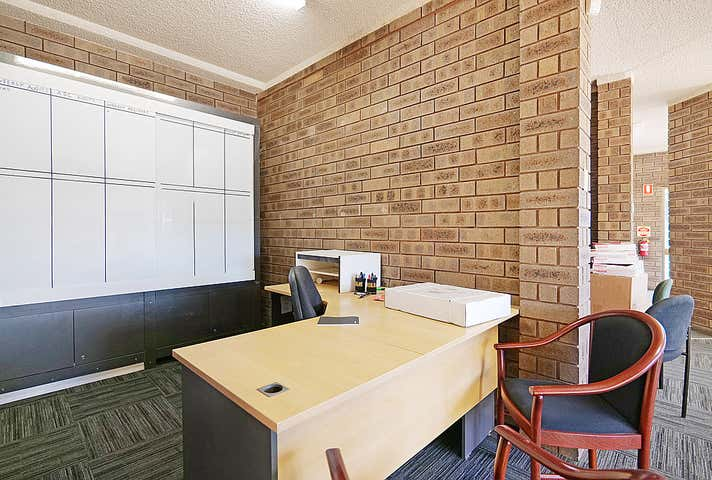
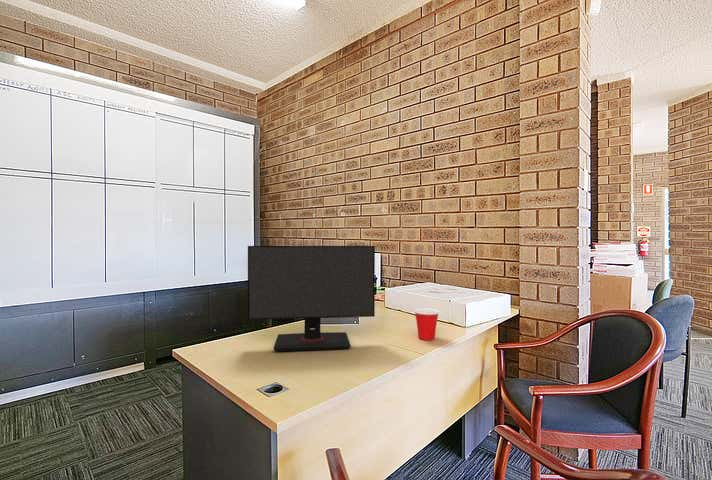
+ computer monitor [247,245,376,352]
+ cup [413,307,441,341]
